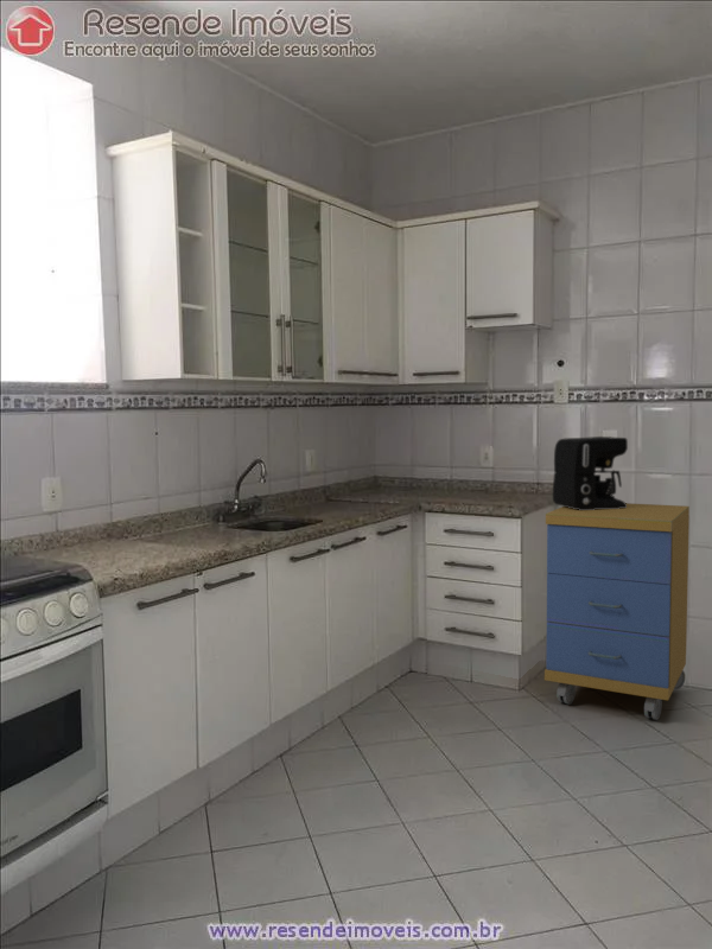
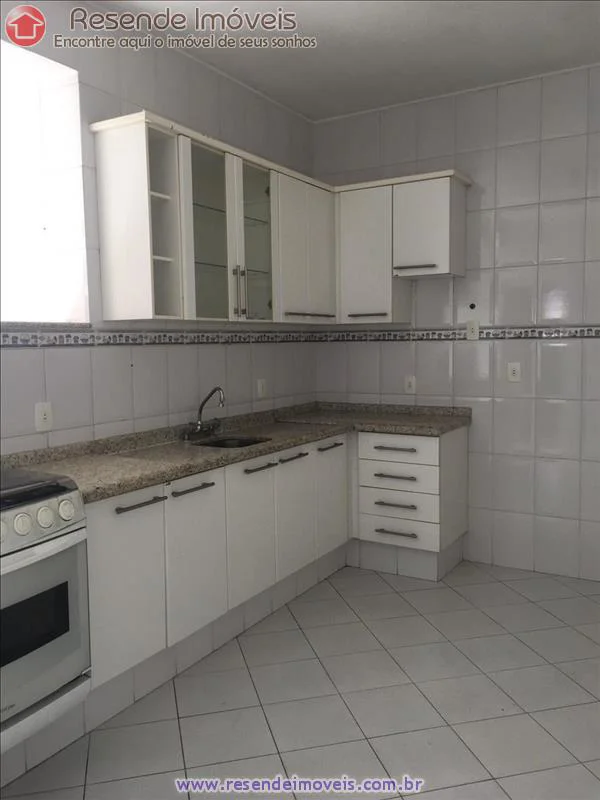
- storage cabinet [543,502,691,721]
- coffee maker [552,435,629,510]
